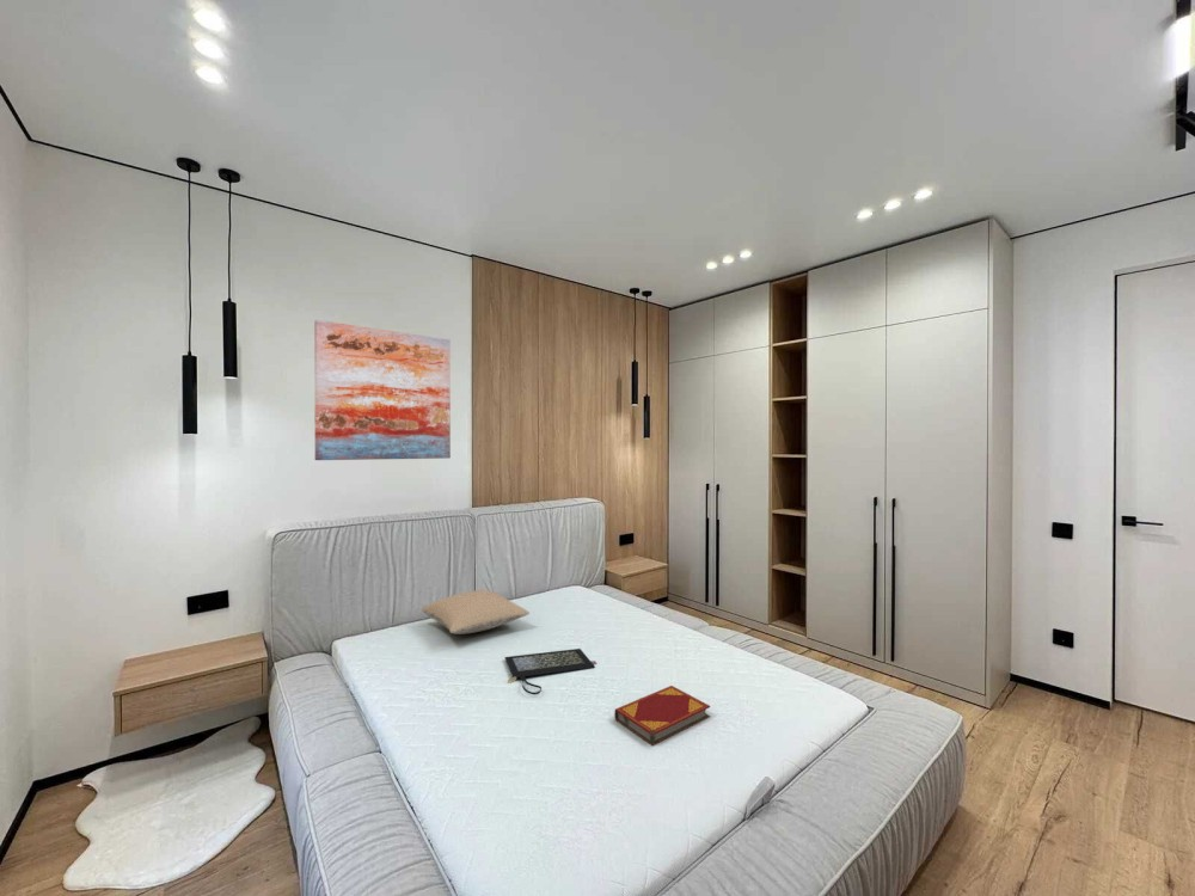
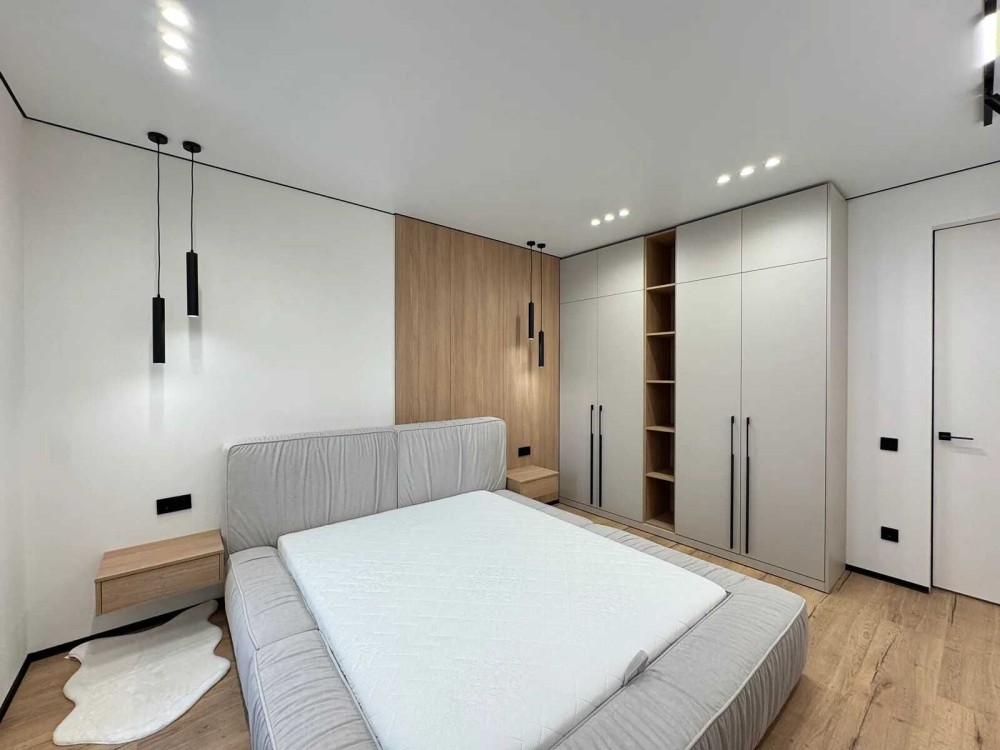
- hardback book [613,685,711,747]
- pillow [421,589,531,636]
- clutch bag [503,648,599,695]
- wall art [313,319,452,461]
